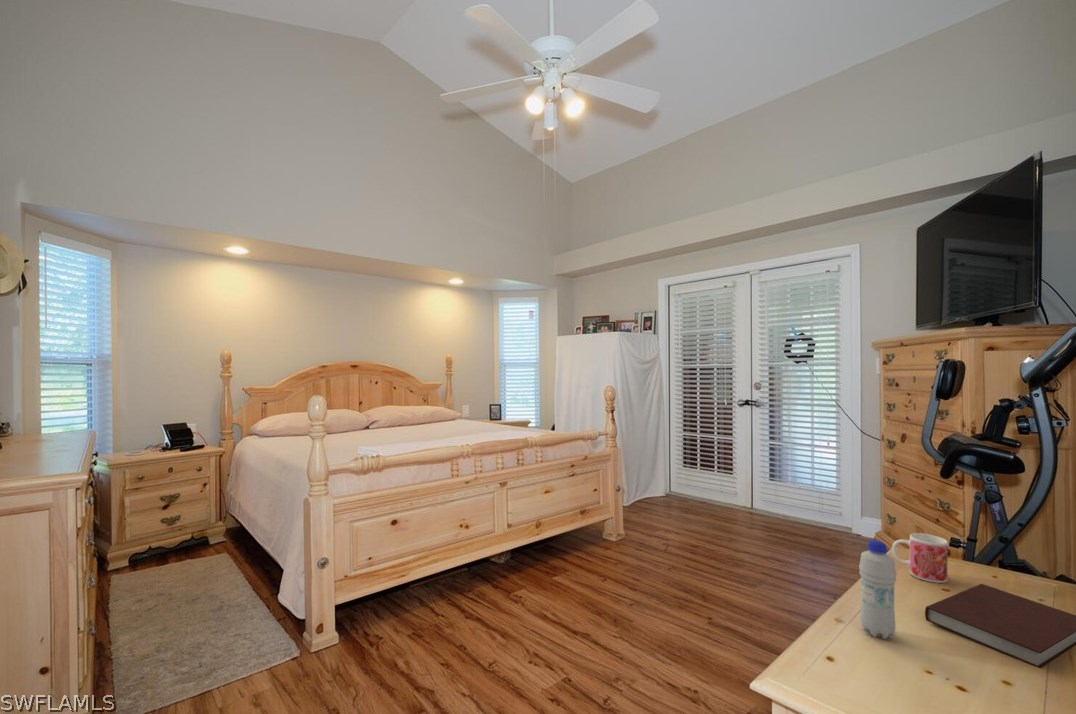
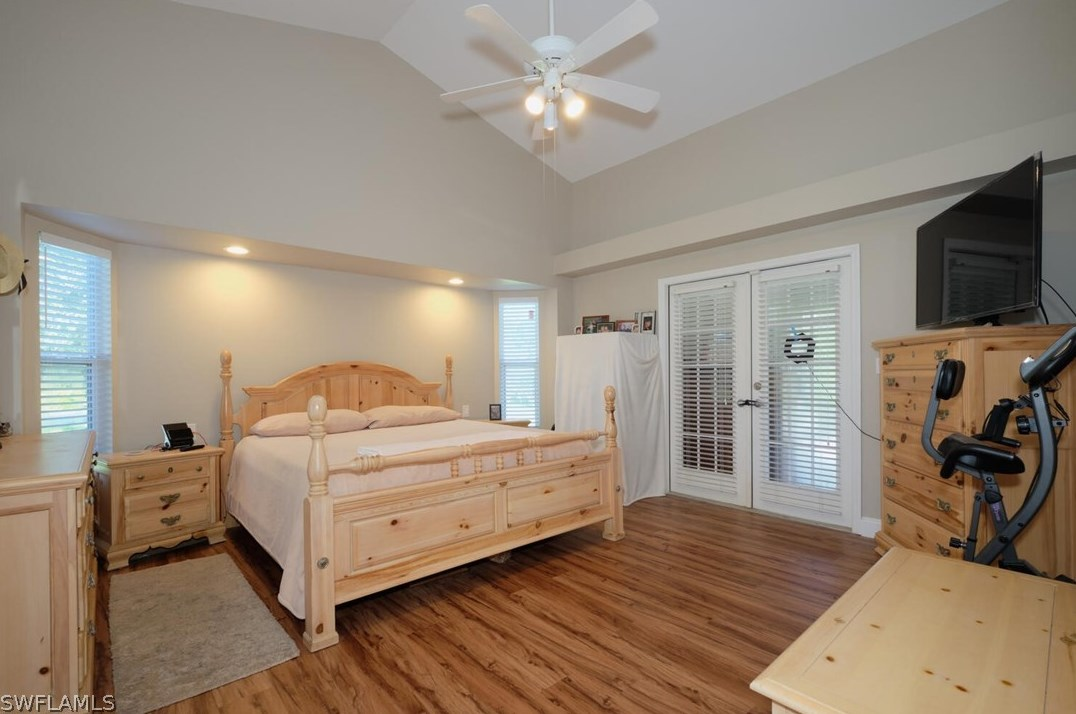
- bottle [858,539,898,640]
- mug [891,532,949,584]
- notebook [924,583,1076,669]
